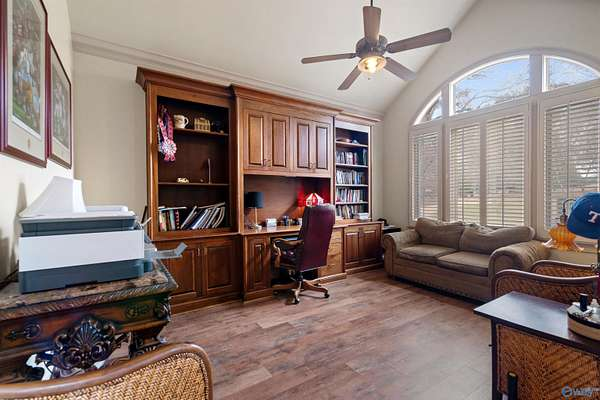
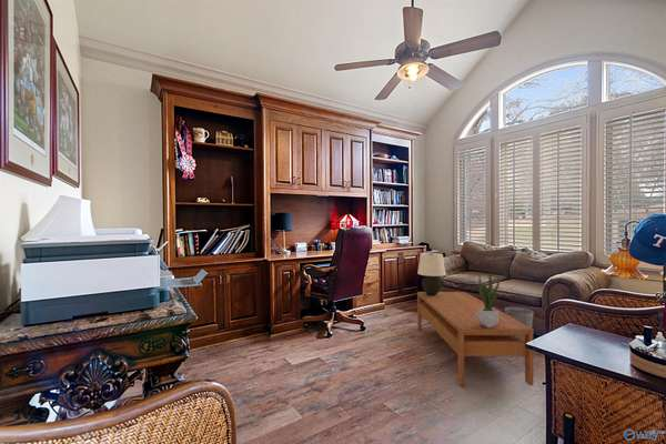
+ table lamp [416,252,447,295]
+ coffee table [416,291,535,386]
+ wastebasket [504,306,534,339]
+ potted plant [476,271,501,329]
